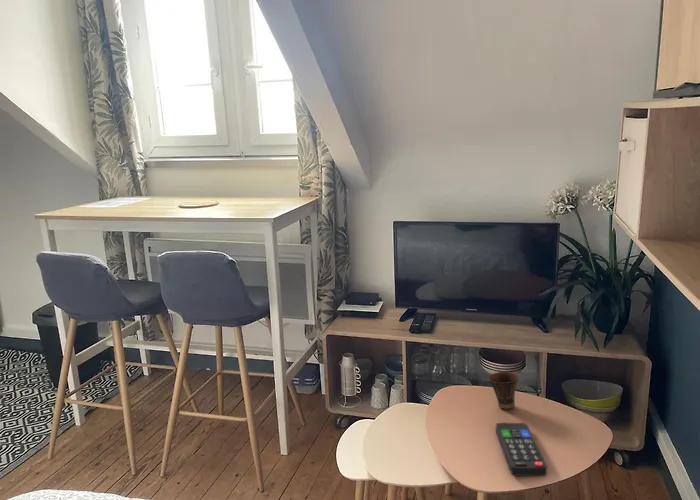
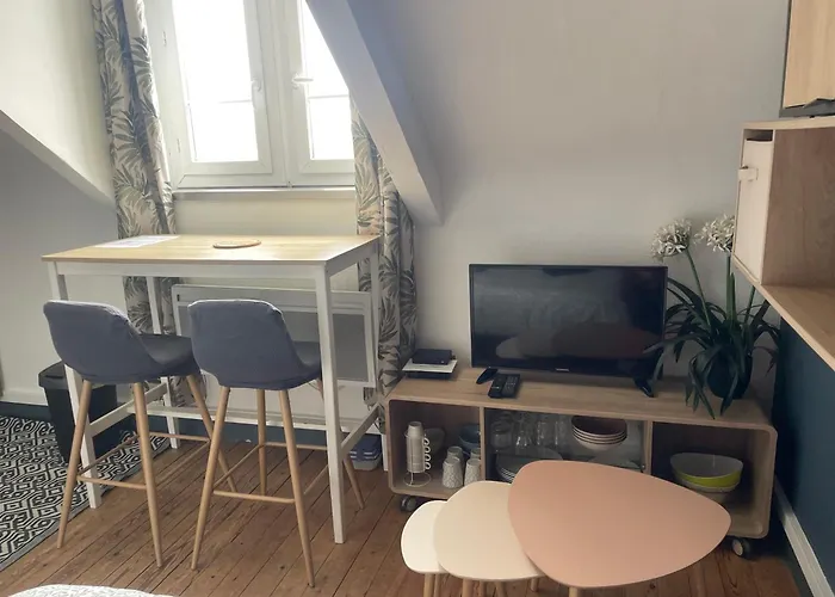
- cup [487,371,520,410]
- remote control [495,422,548,477]
